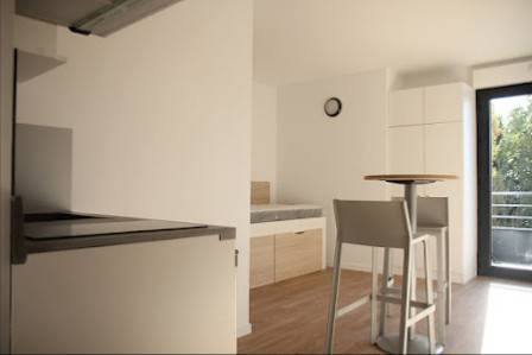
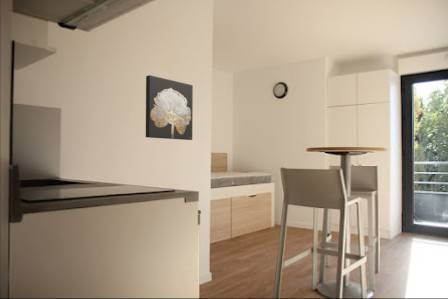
+ wall art [145,74,194,141]
